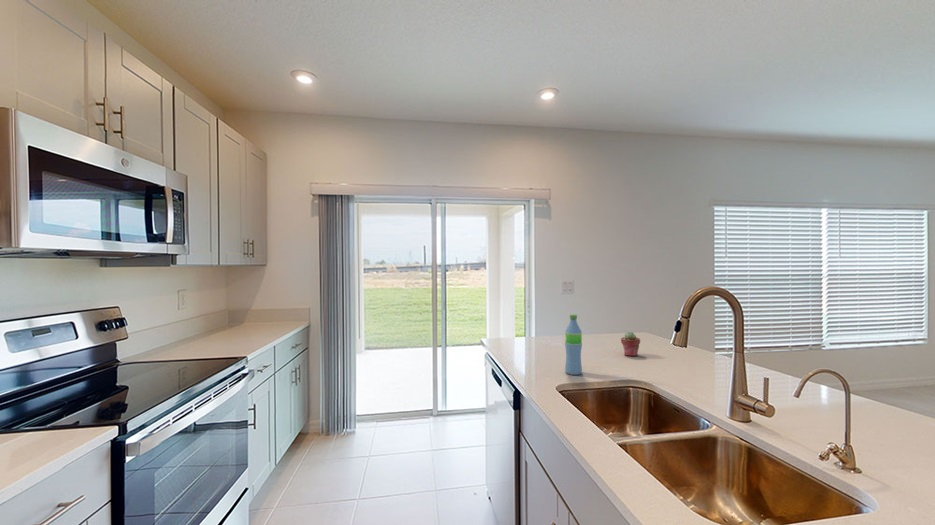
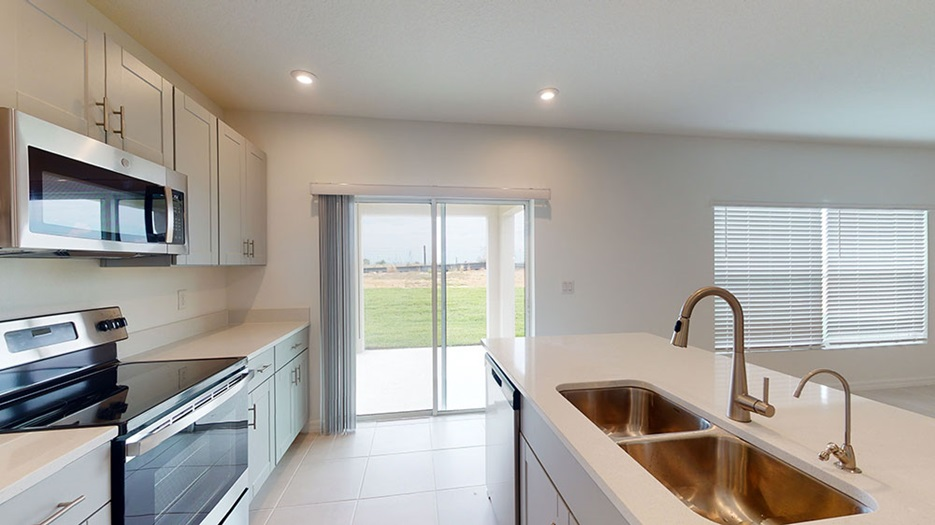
- potted succulent [620,331,641,357]
- water bottle [564,314,583,376]
